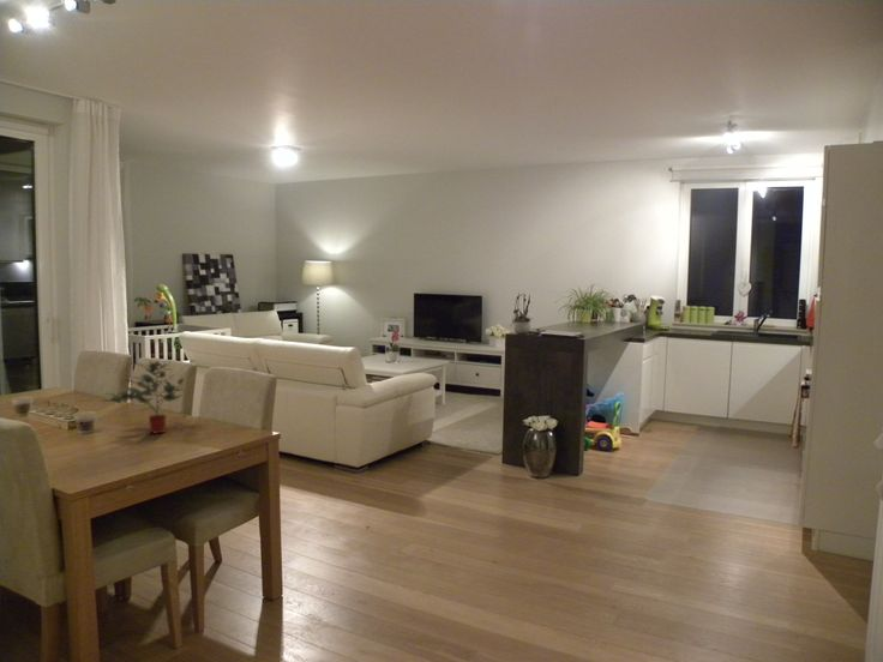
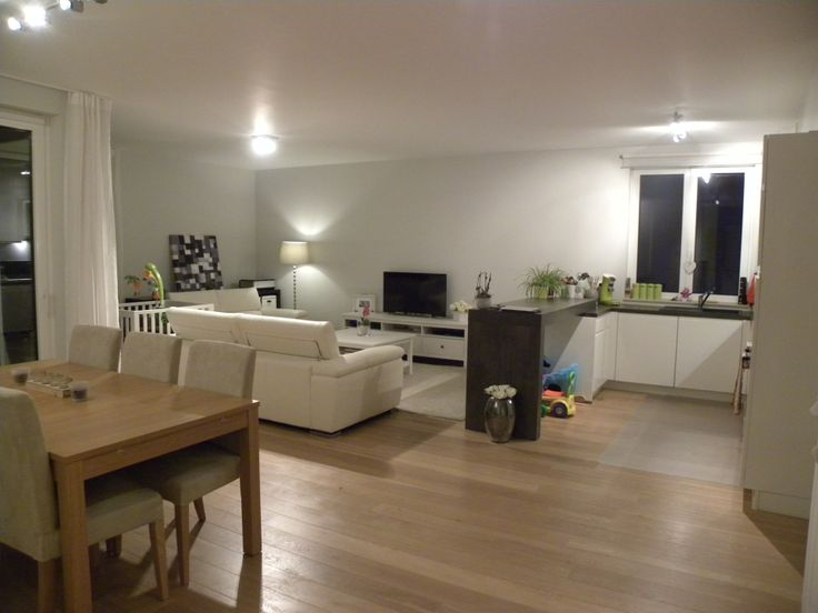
- potted plant [98,360,188,435]
